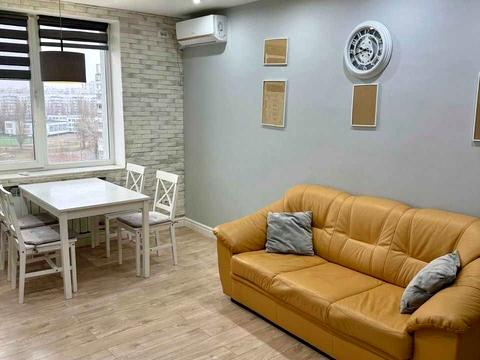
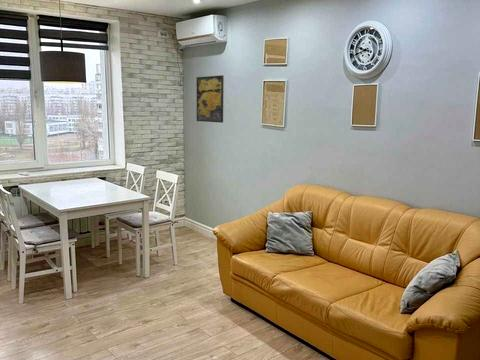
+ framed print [196,74,225,124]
